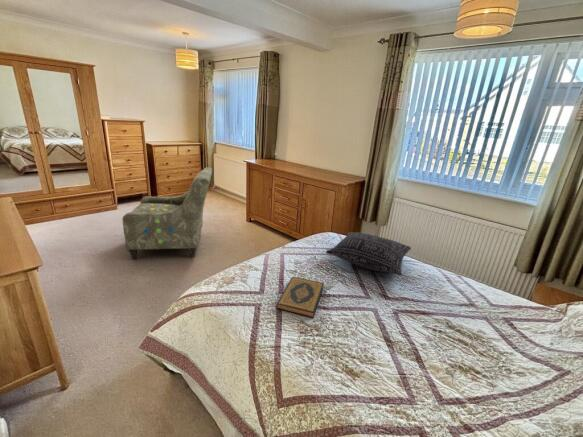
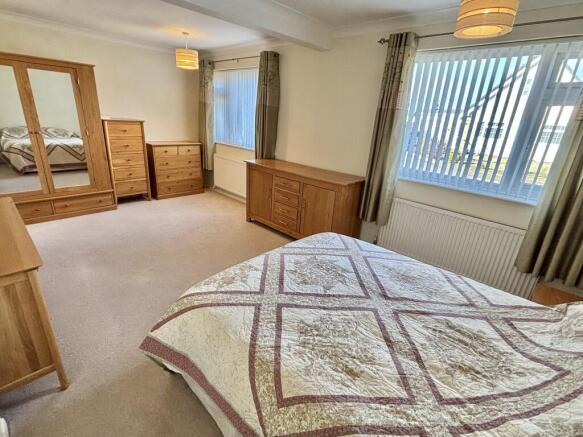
- armchair [121,166,214,260]
- hardback book [275,276,325,319]
- pillow [325,231,412,277]
